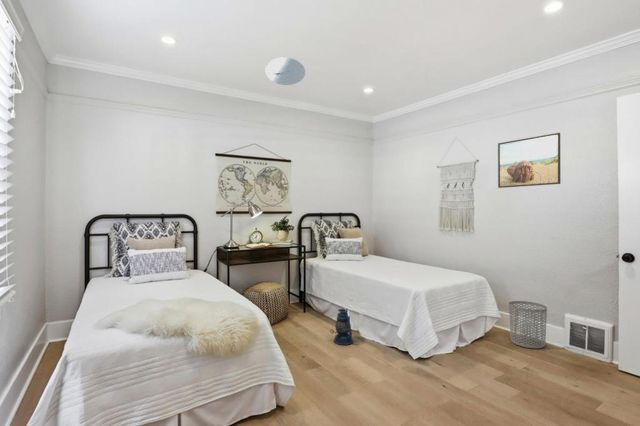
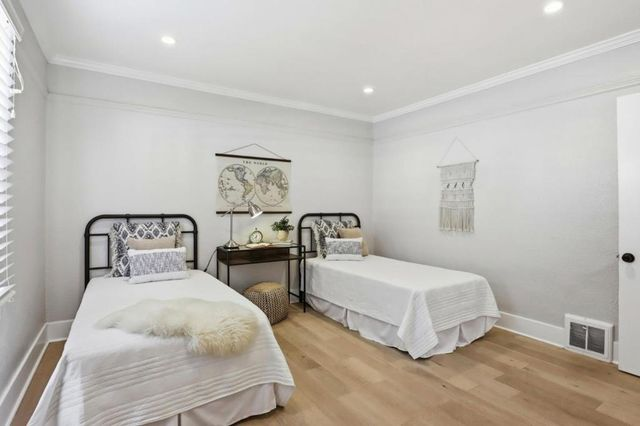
- ceiling light [264,56,306,86]
- waste bin [508,300,548,349]
- lantern [329,308,354,346]
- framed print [497,132,561,189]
